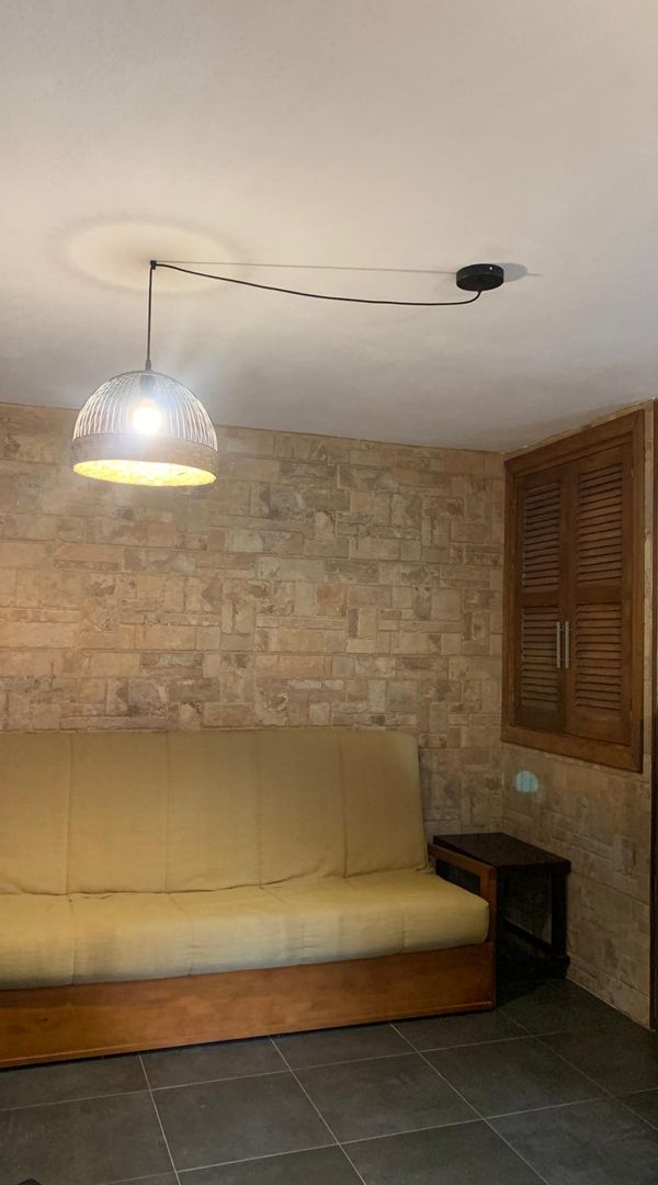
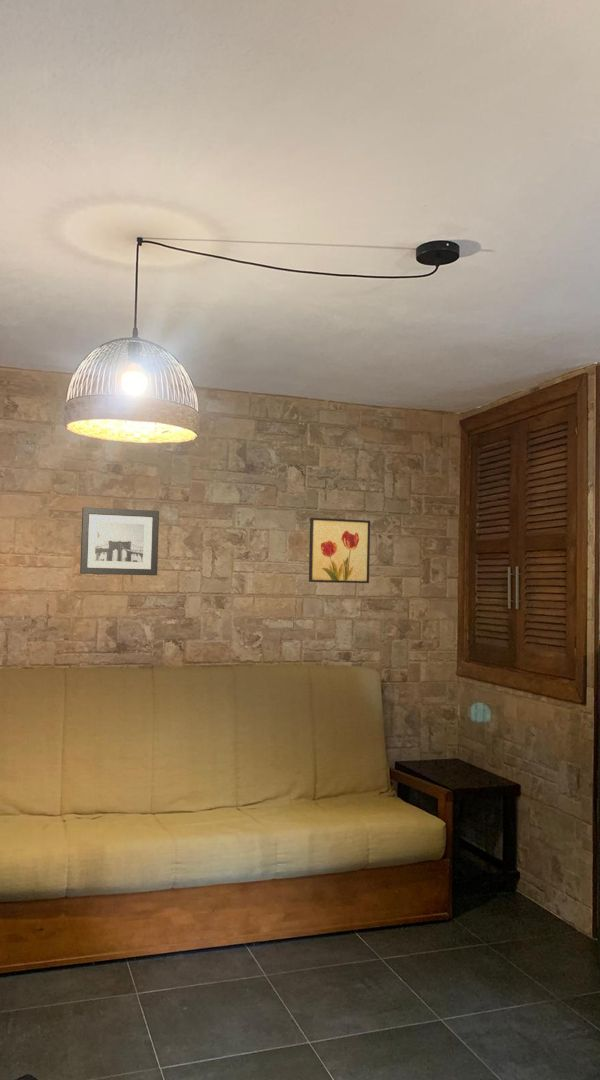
+ wall art [308,517,371,584]
+ wall art [79,506,160,576]
